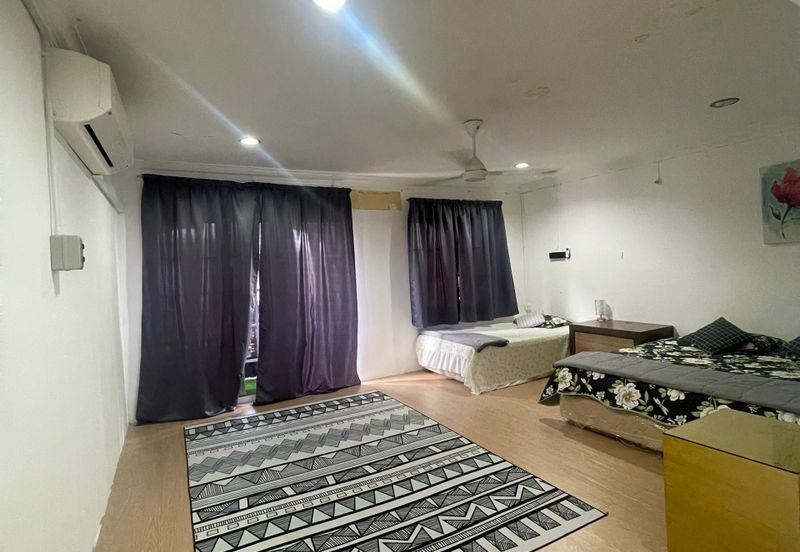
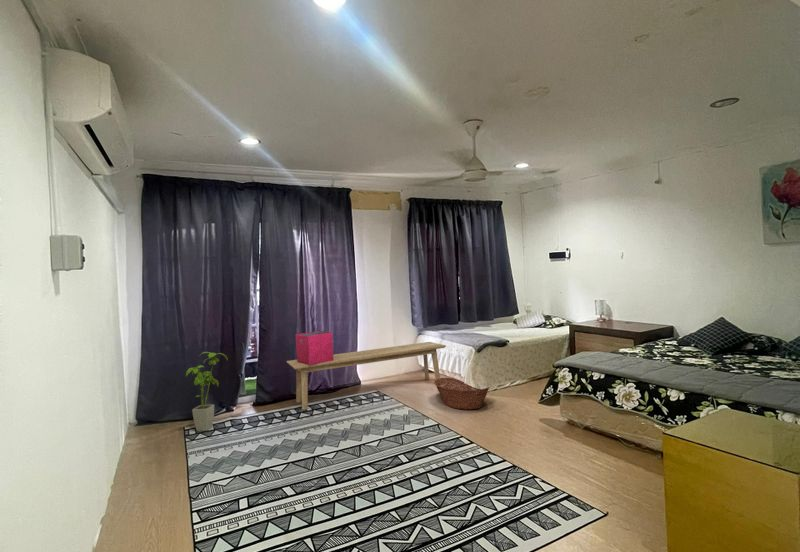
+ storage bin [295,330,334,365]
+ bench [286,341,447,411]
+ house plant [185,351,229,432]
+ basket [433,377,491,410]
